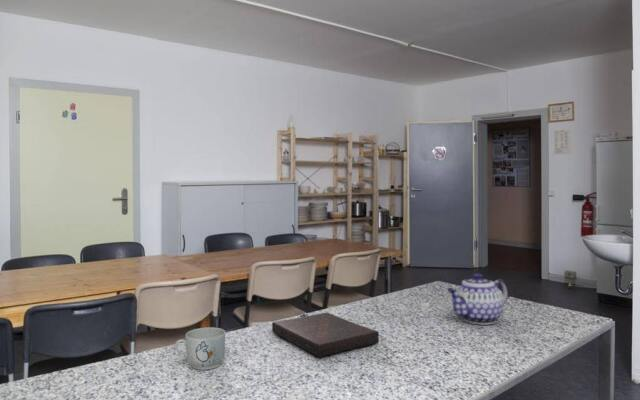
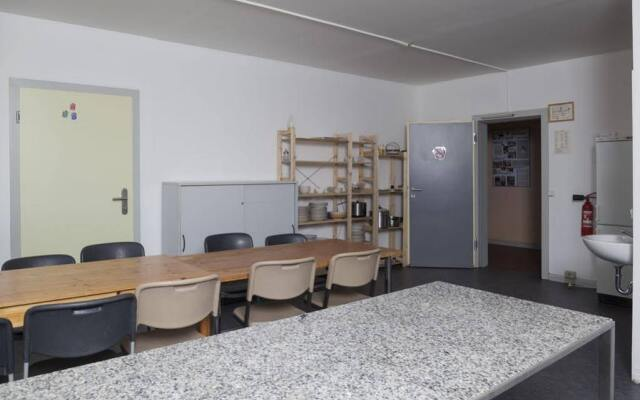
- mug [174,326,226,371]
- book [271,311,380,358]
- teapot [446,272,509,326]
